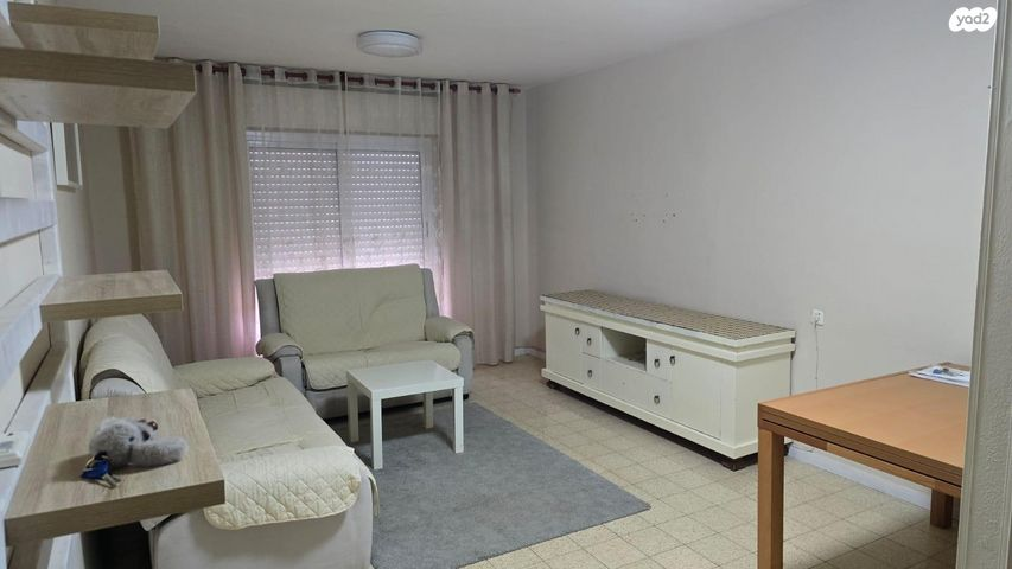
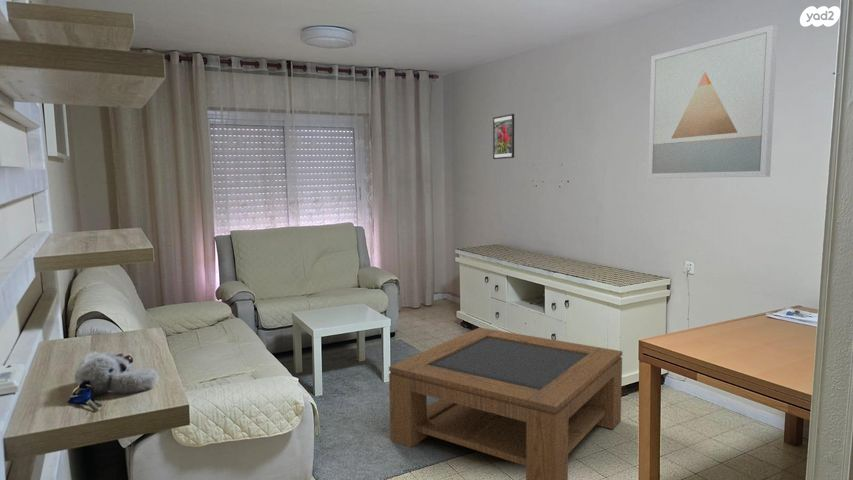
+ wall art [647,24,779,179]
+ coffee table [388,327,623,480]
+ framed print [492,113,515,160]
